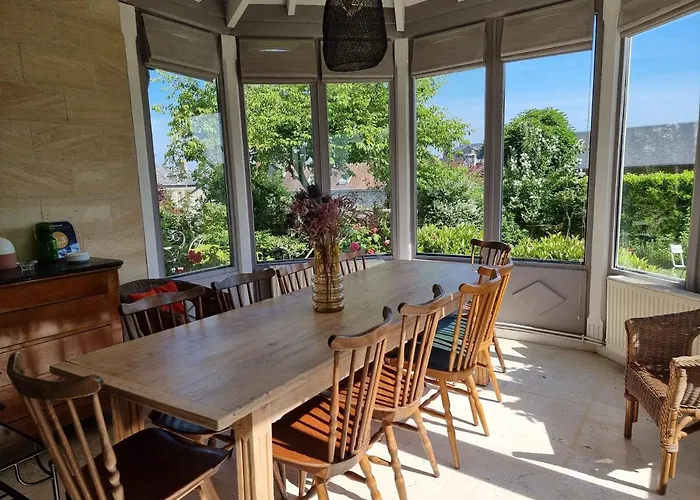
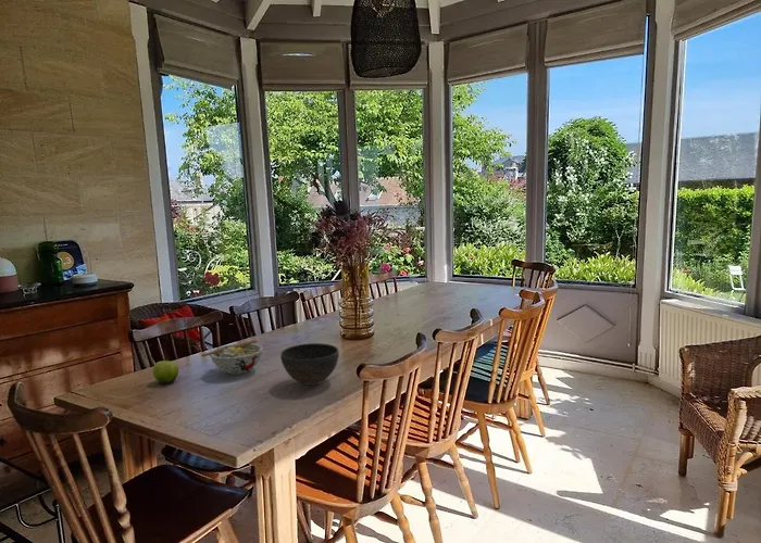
+ bowl [279,342,340,387]
+ fruit [152,357,179,384]
+ bowl [200,339,264,376]
